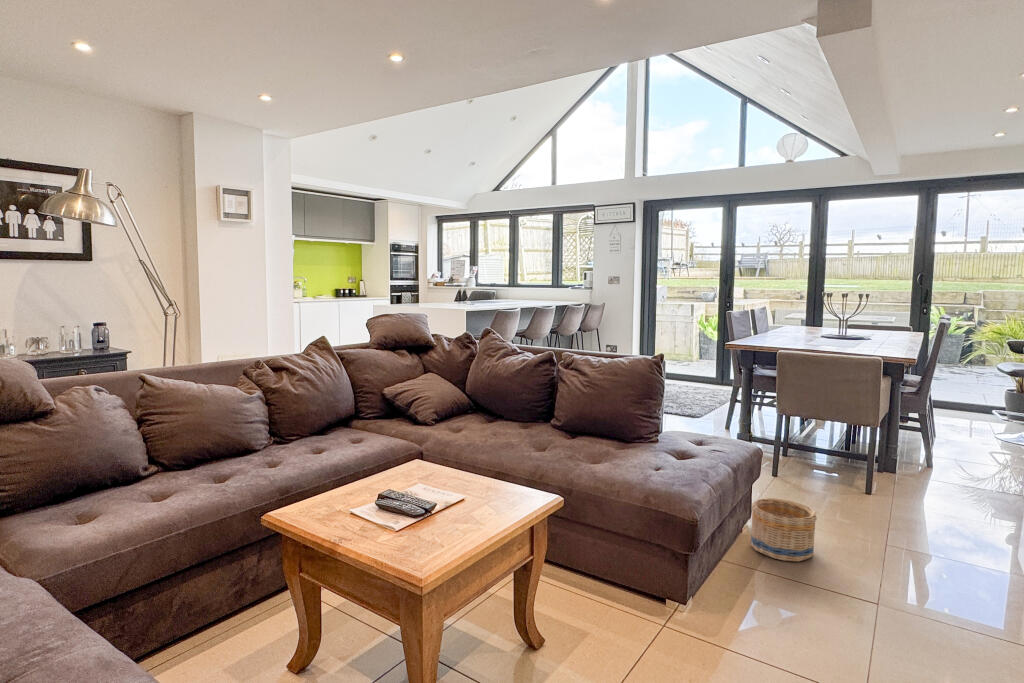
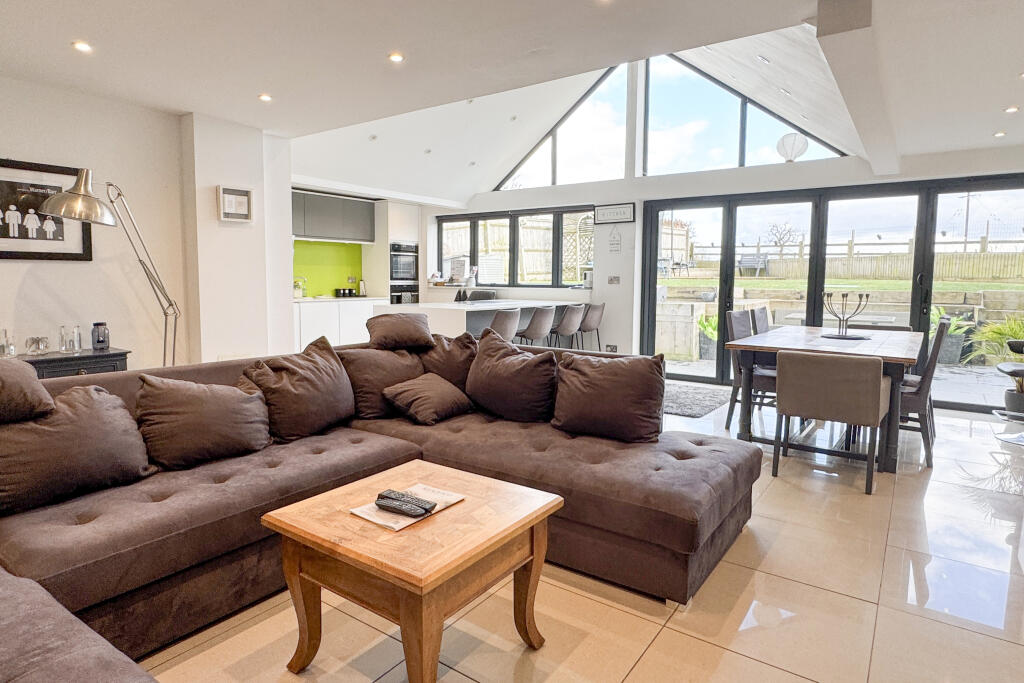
- basket [750,497,818,563]
